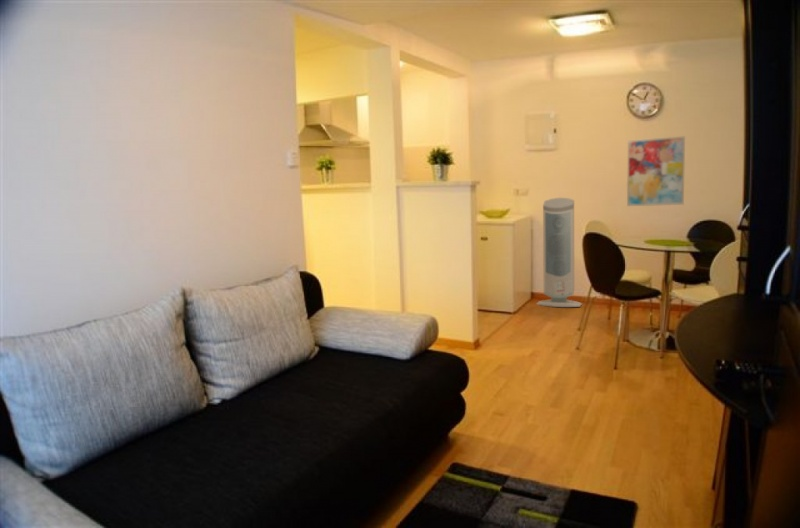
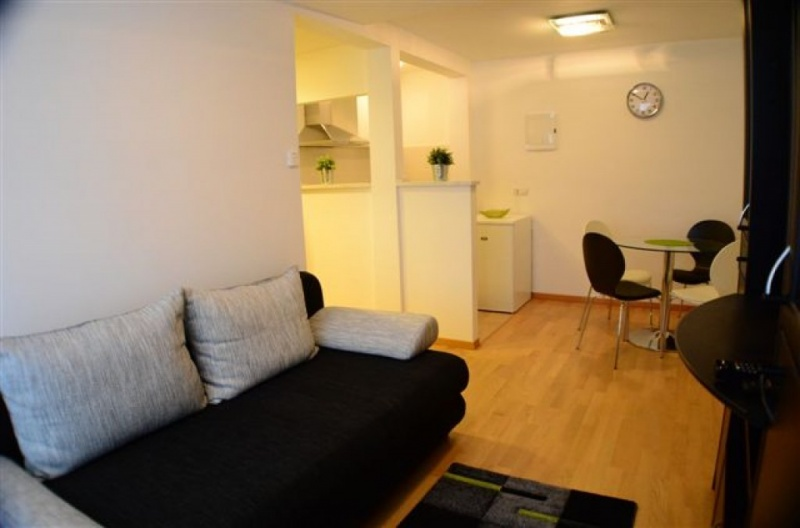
- air purifier [535,197,583,308]
- wall art [626,135,686,207]
